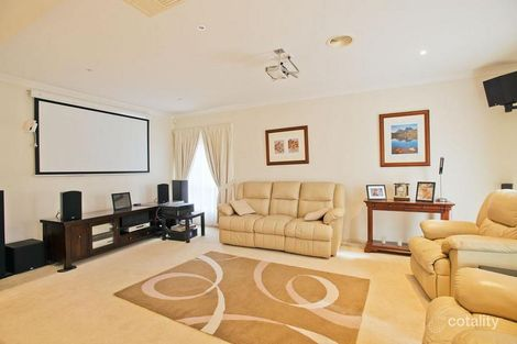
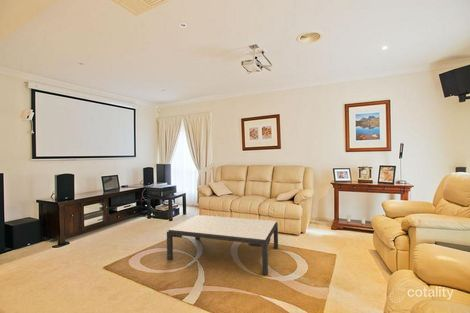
+ coffee table [166,214,279,276]
